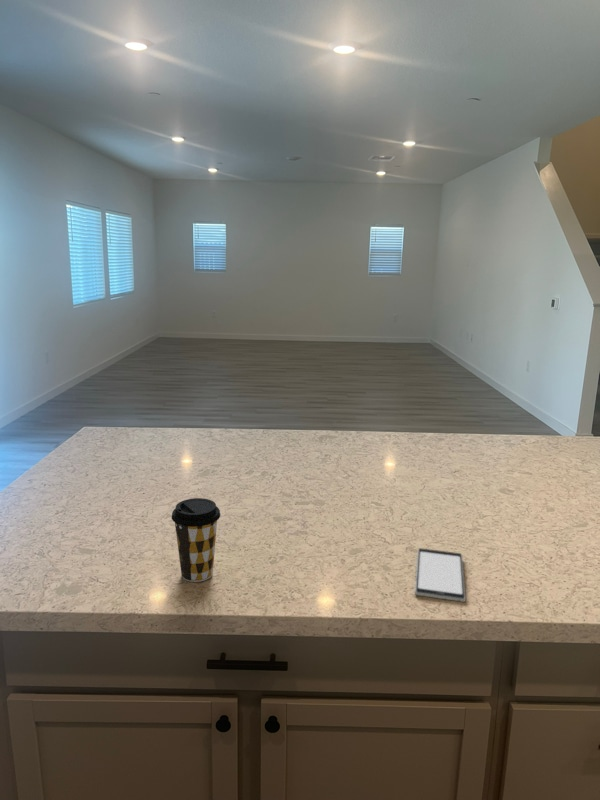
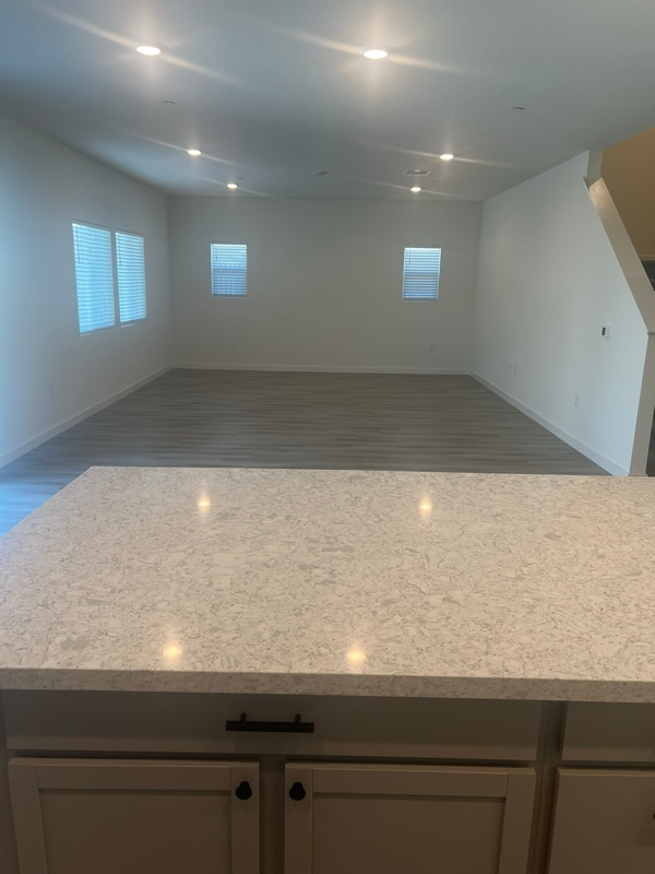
- coffee cup [171,497,221,583]
- smartphone [414,547,467,603]
